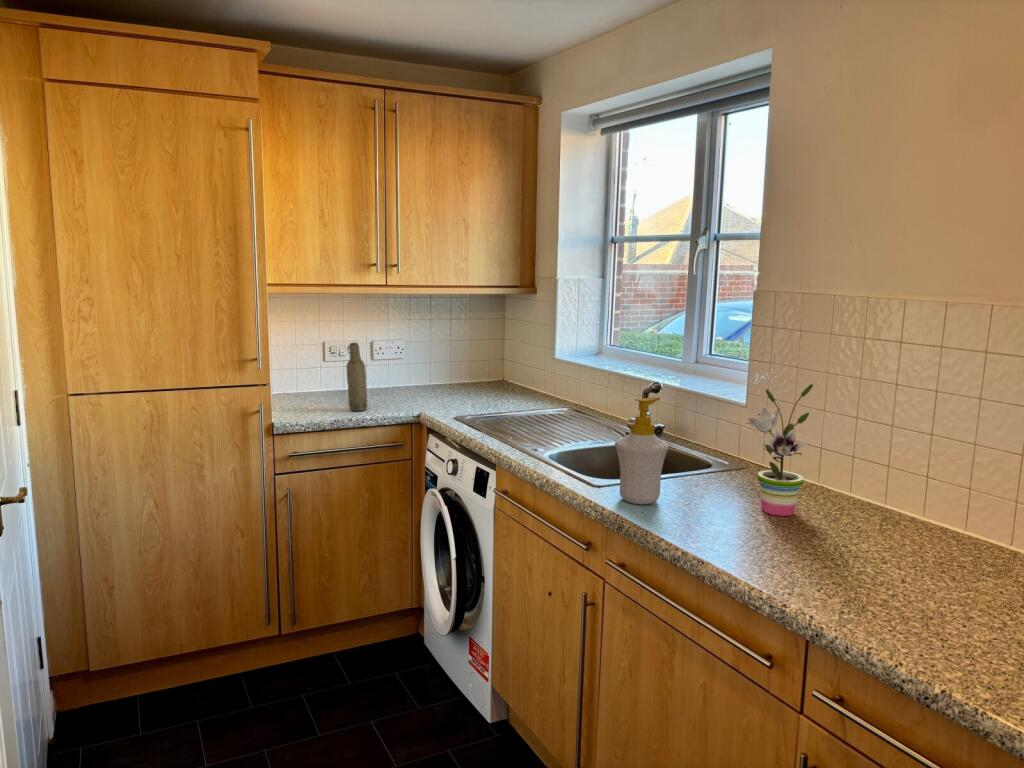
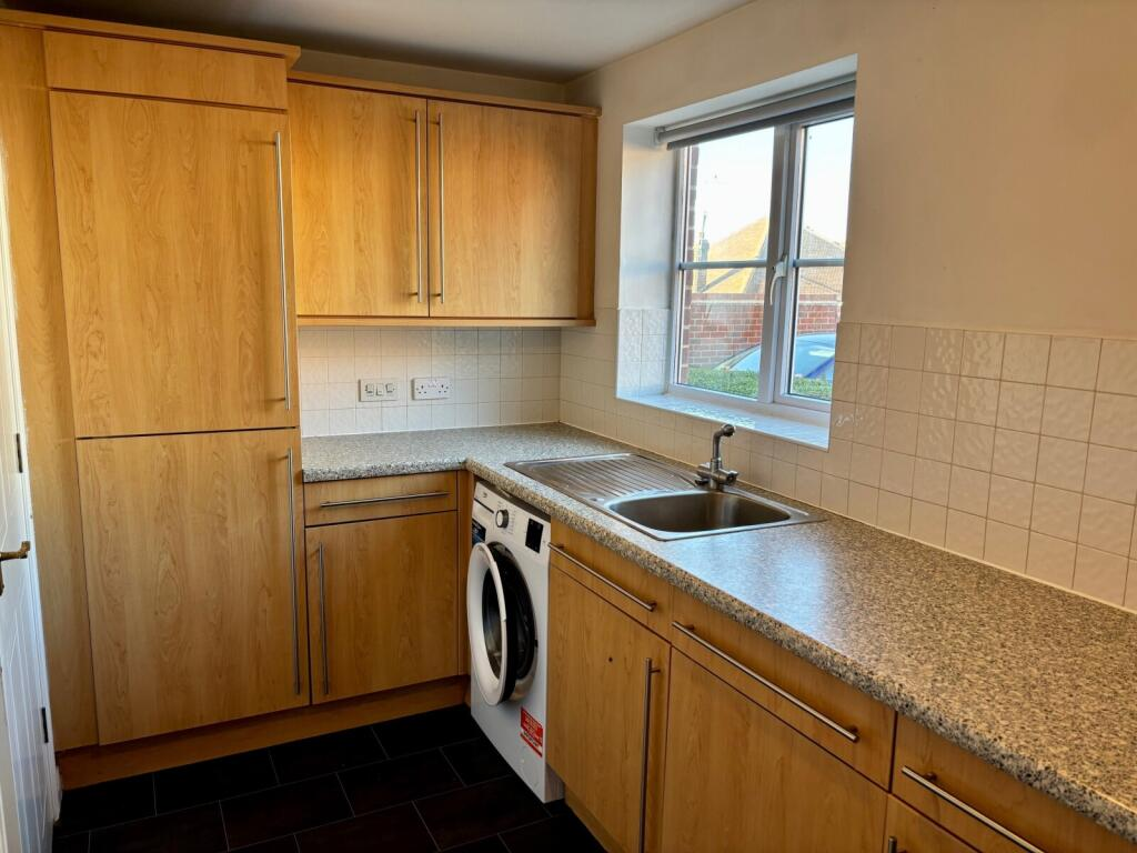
- bottle [345,342,368,412]
- potted plant [744,383,814,517]
- soap bottle [614,396,670,505]
